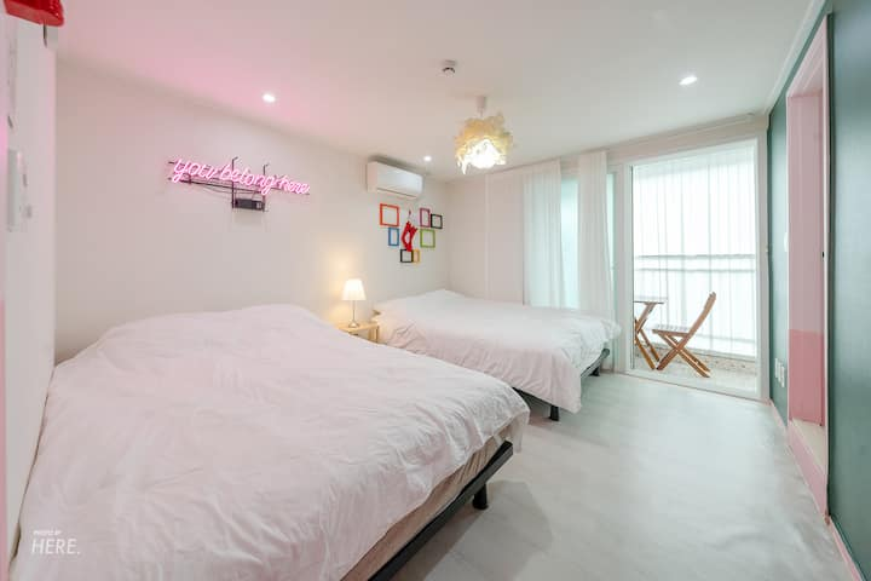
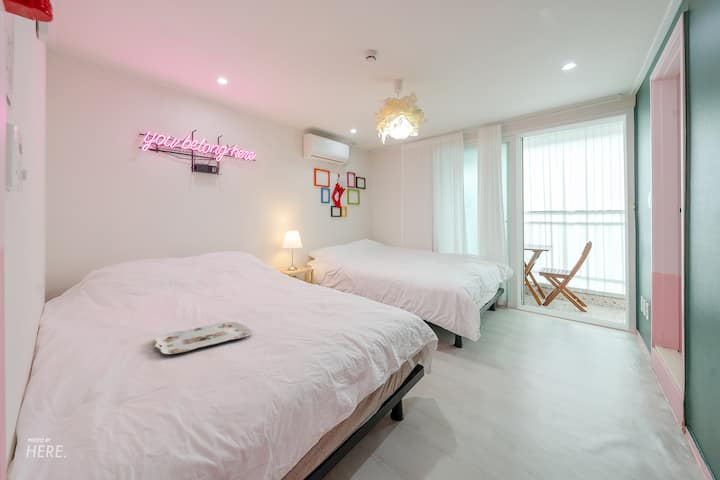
+ serving tray [154,321,253,355]
